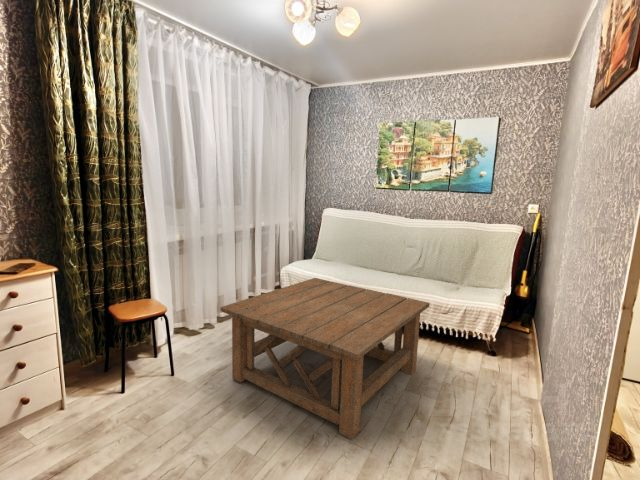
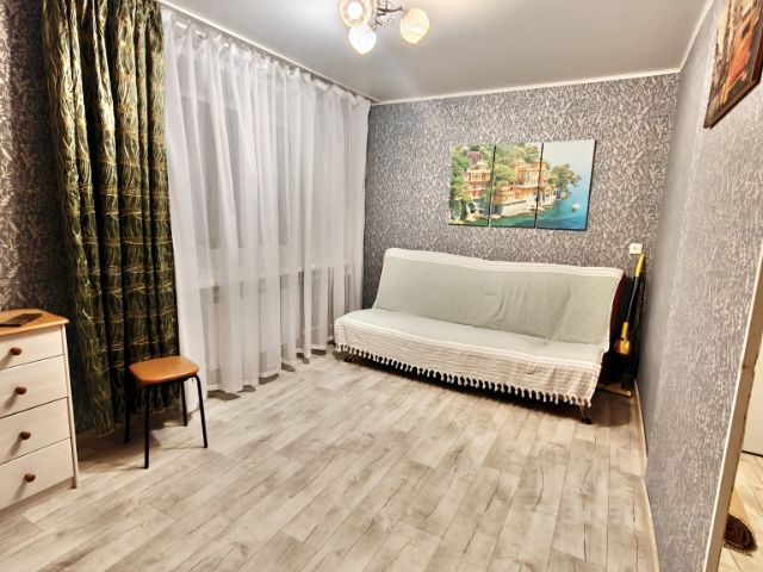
- coffee table [219,277,431,440]
